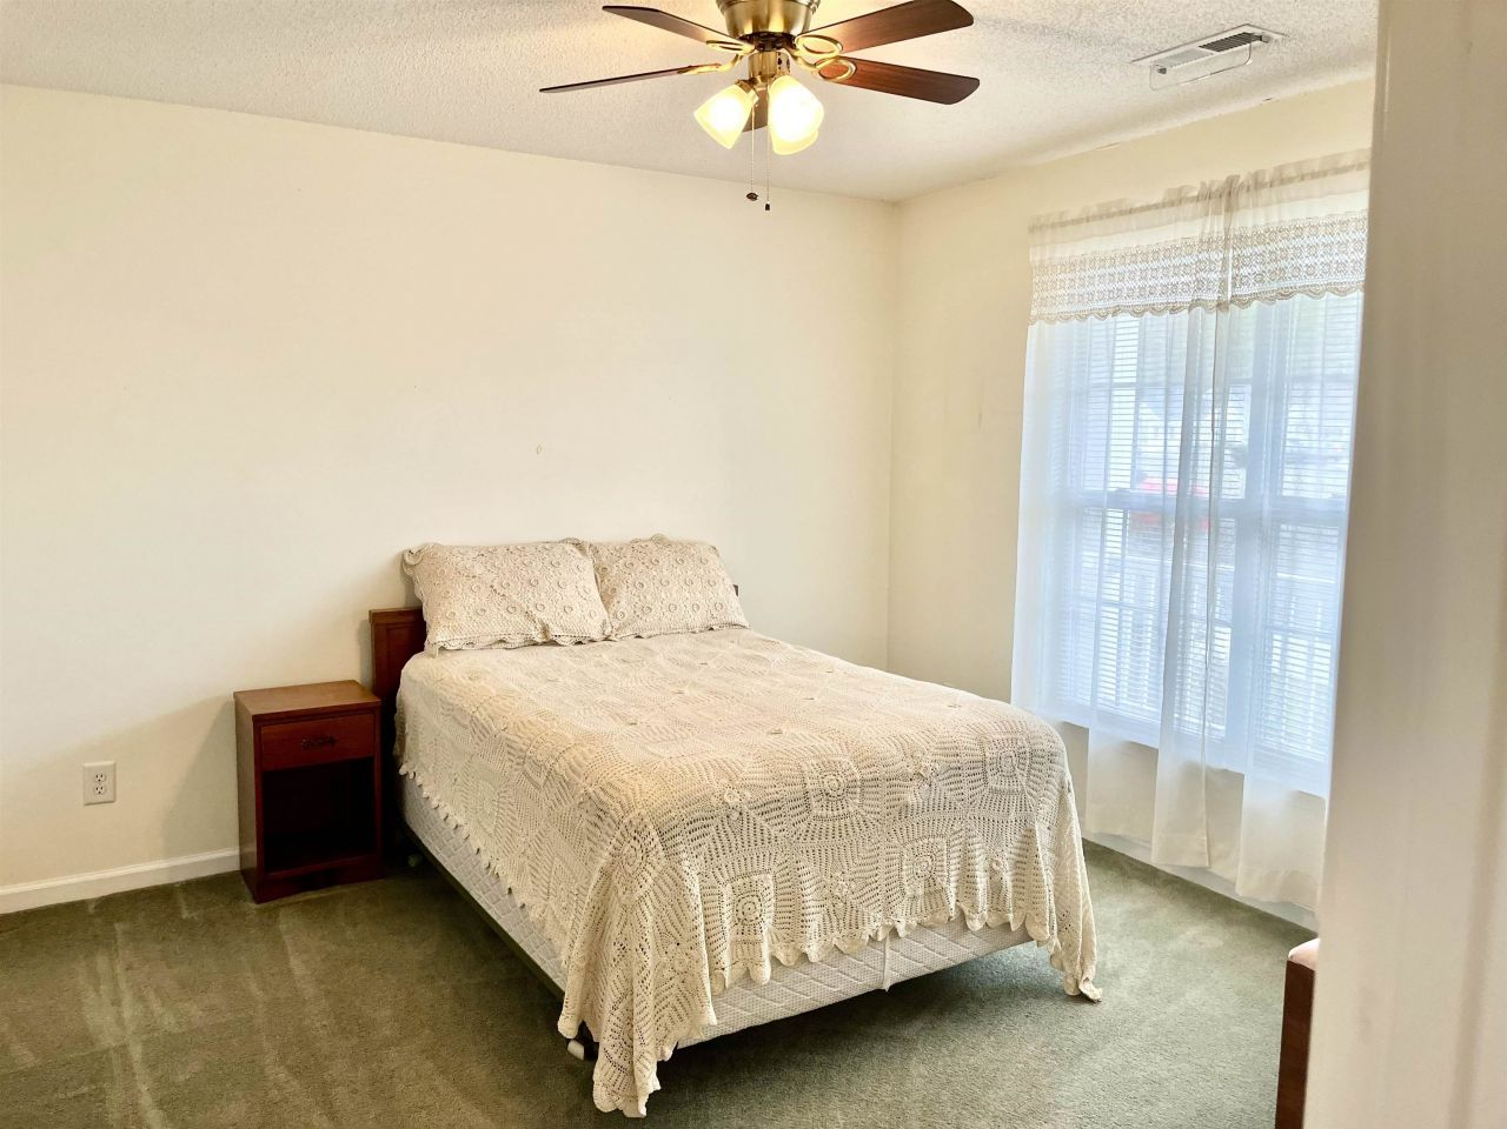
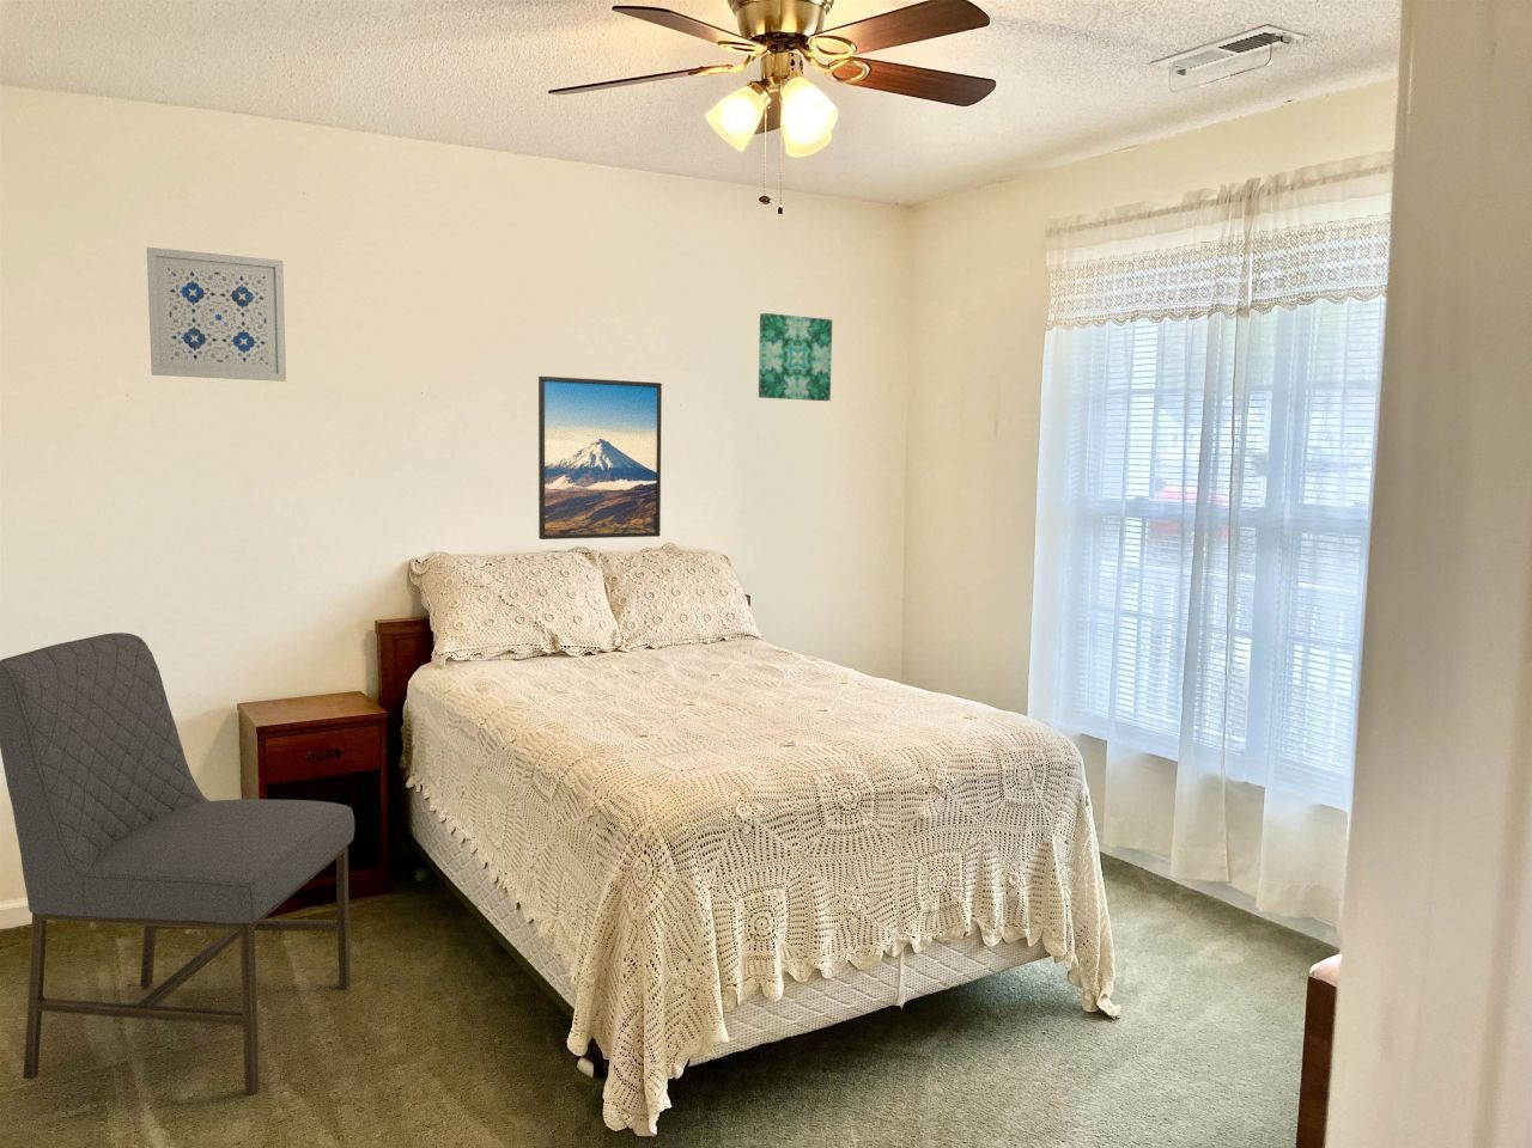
+ chair [0,632,356,1096]
+ wall art [146,246,287,382]
+ wall art [758,312,834,402]
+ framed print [537,375,663,540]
